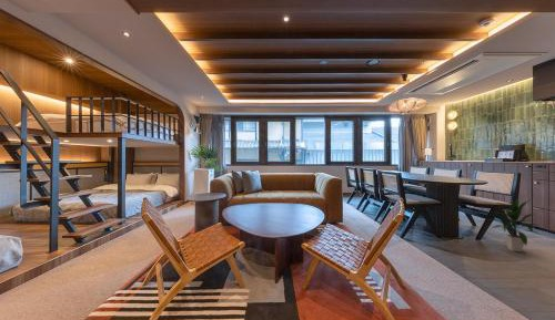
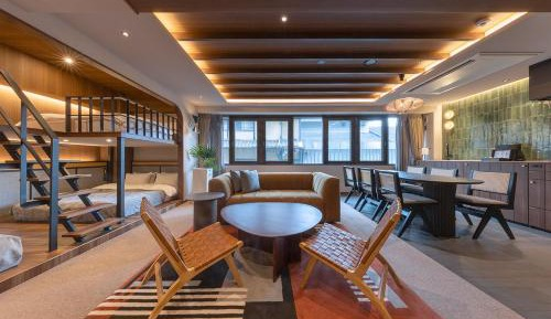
- indoor plant [485,197,541,252]
